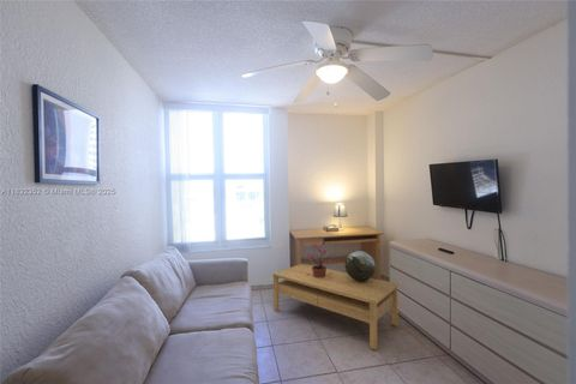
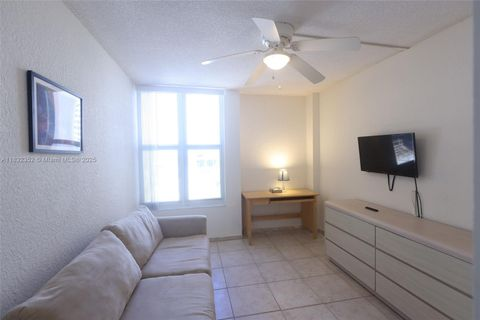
- decorative sphere [344,250,377,281]
- coffee table [271,263,400,352]
- potted plant [306,244,332,277]
